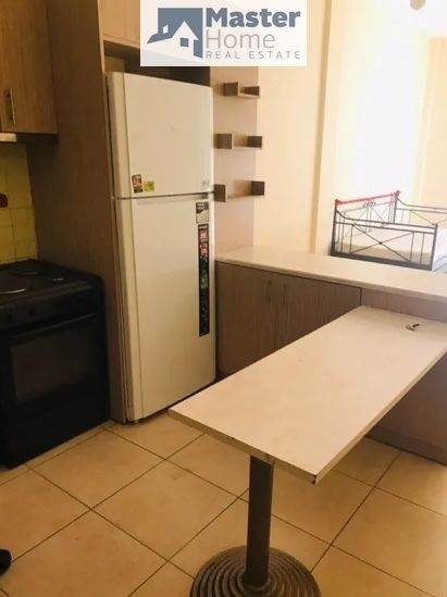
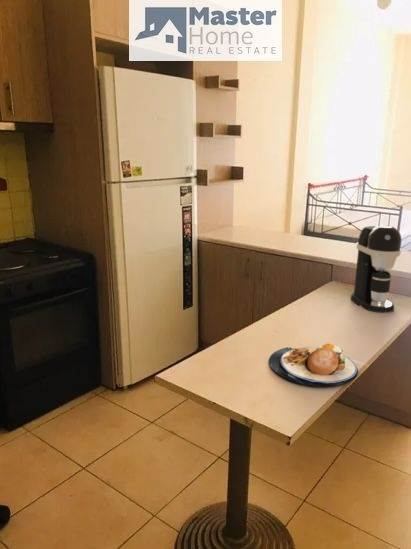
+ coffee maker [350,224,403,314]
+ plate [268,343,359,387]
